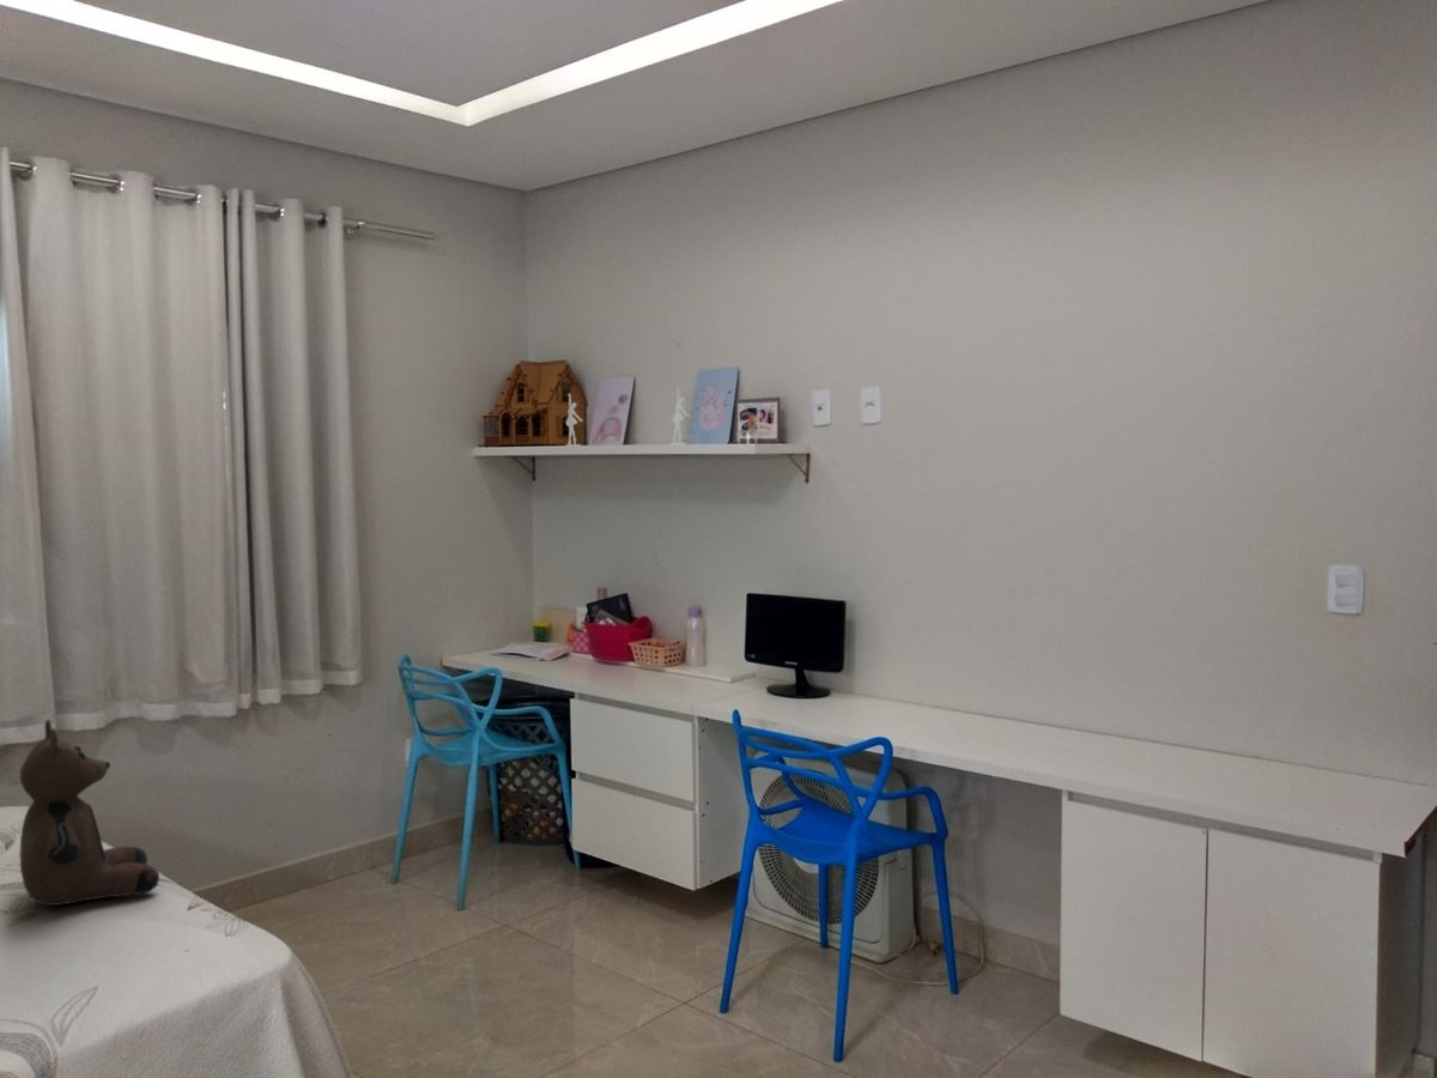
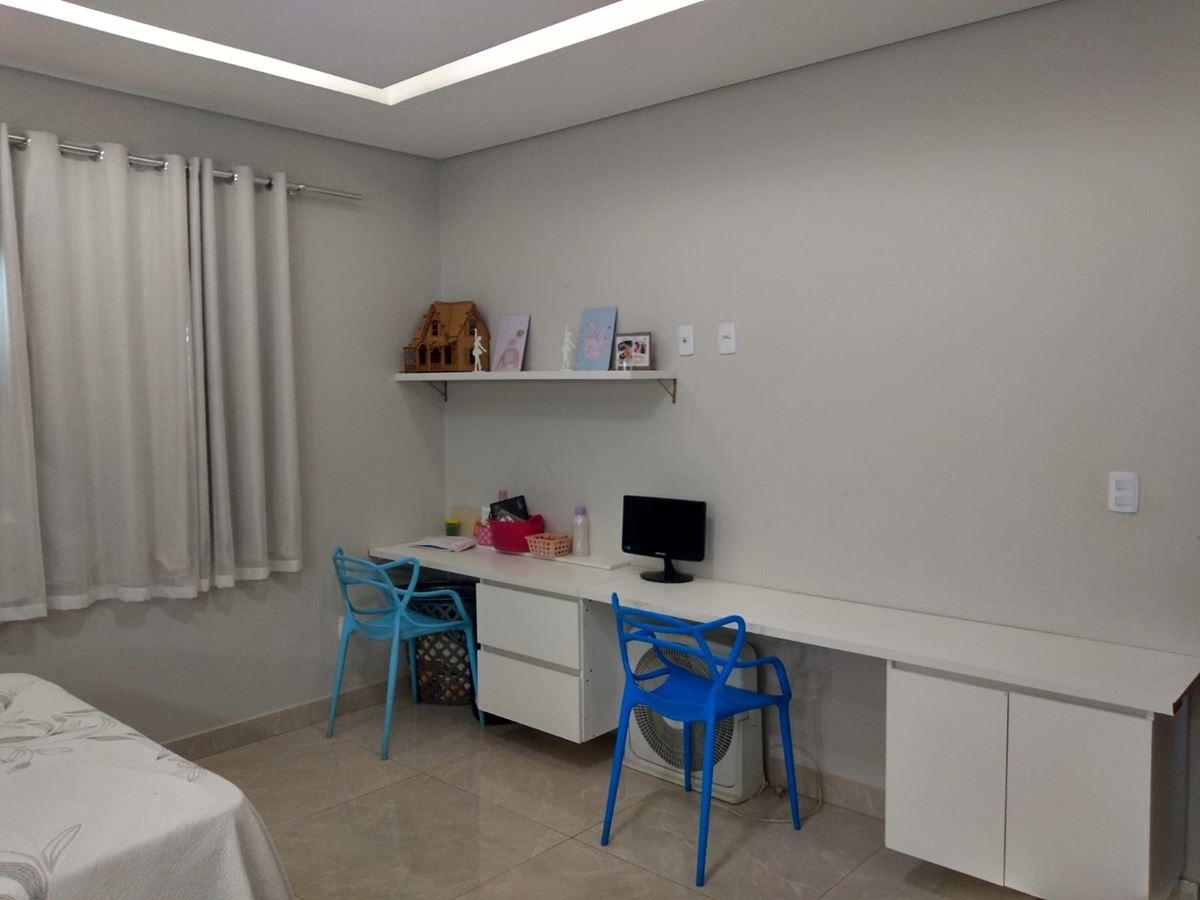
- teddy bear [18,719,160,907]
